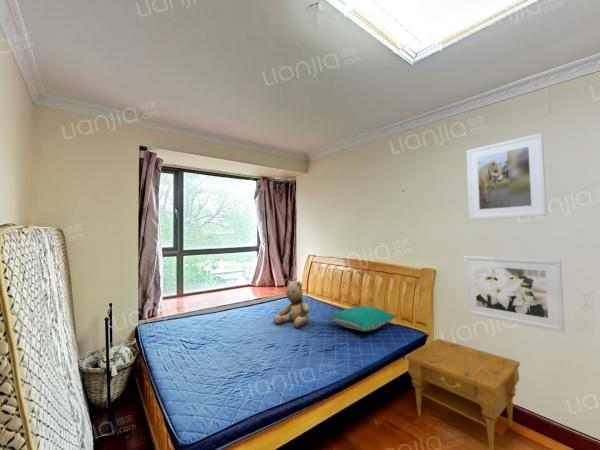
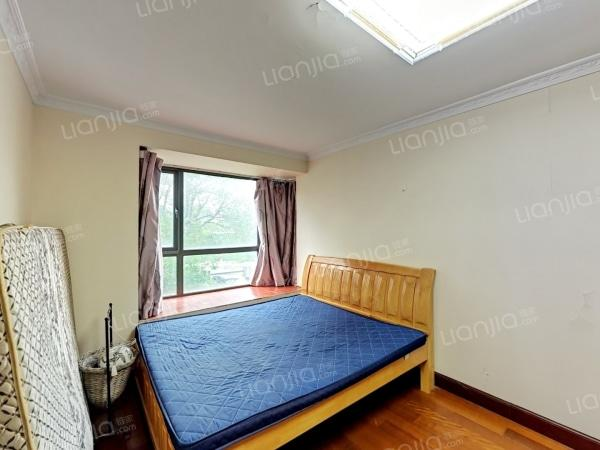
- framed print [465,132,548,220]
- nightstand [405,338,521,450]
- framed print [463,255,566,334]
- pillow [325,305,397,332]
- teddy bear [273,280,311,329]
